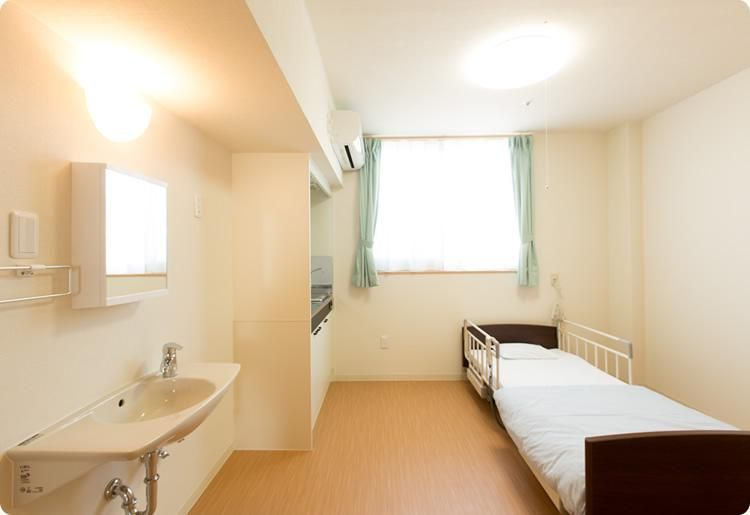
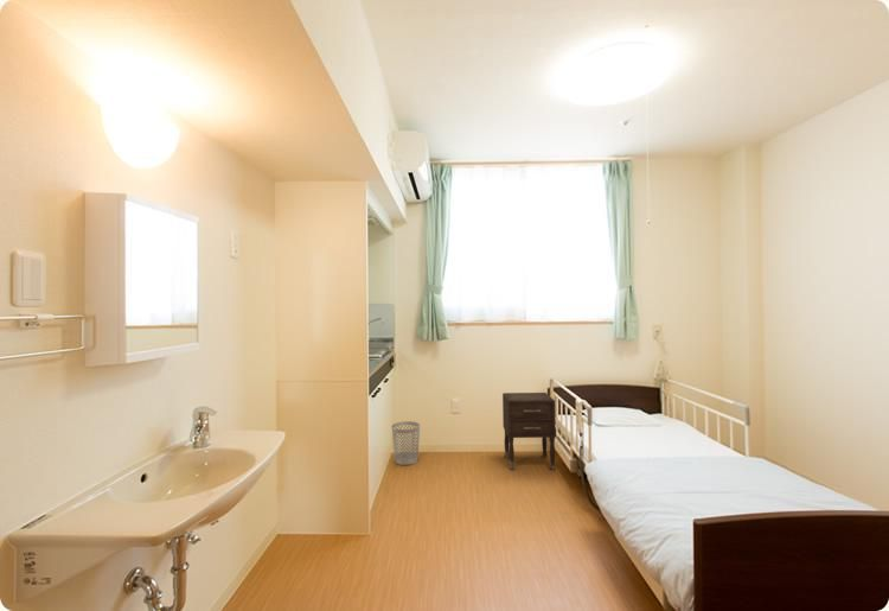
+ nightstand [501,392,557,471]
+ wastebasket [390,420,421,466]
